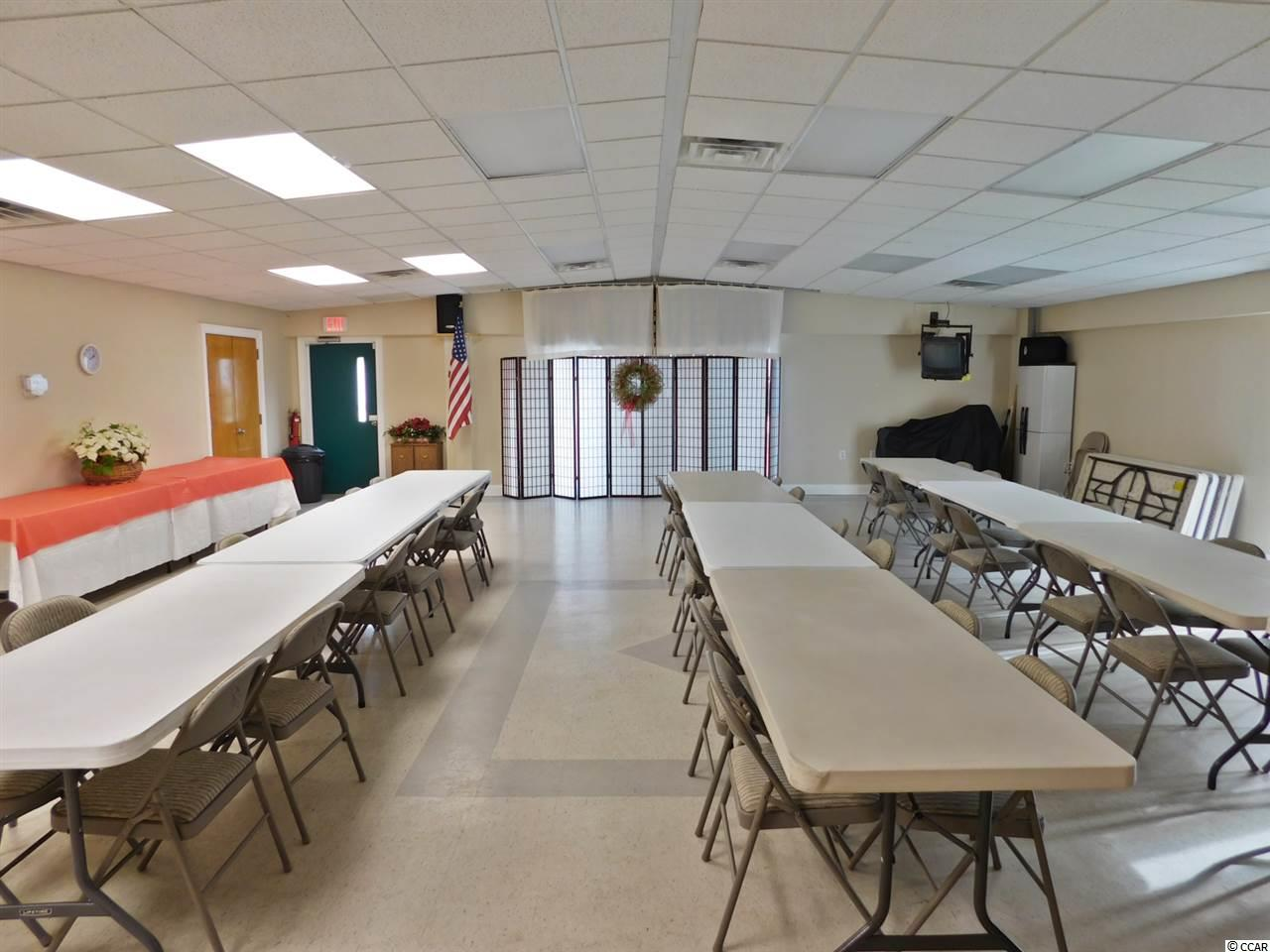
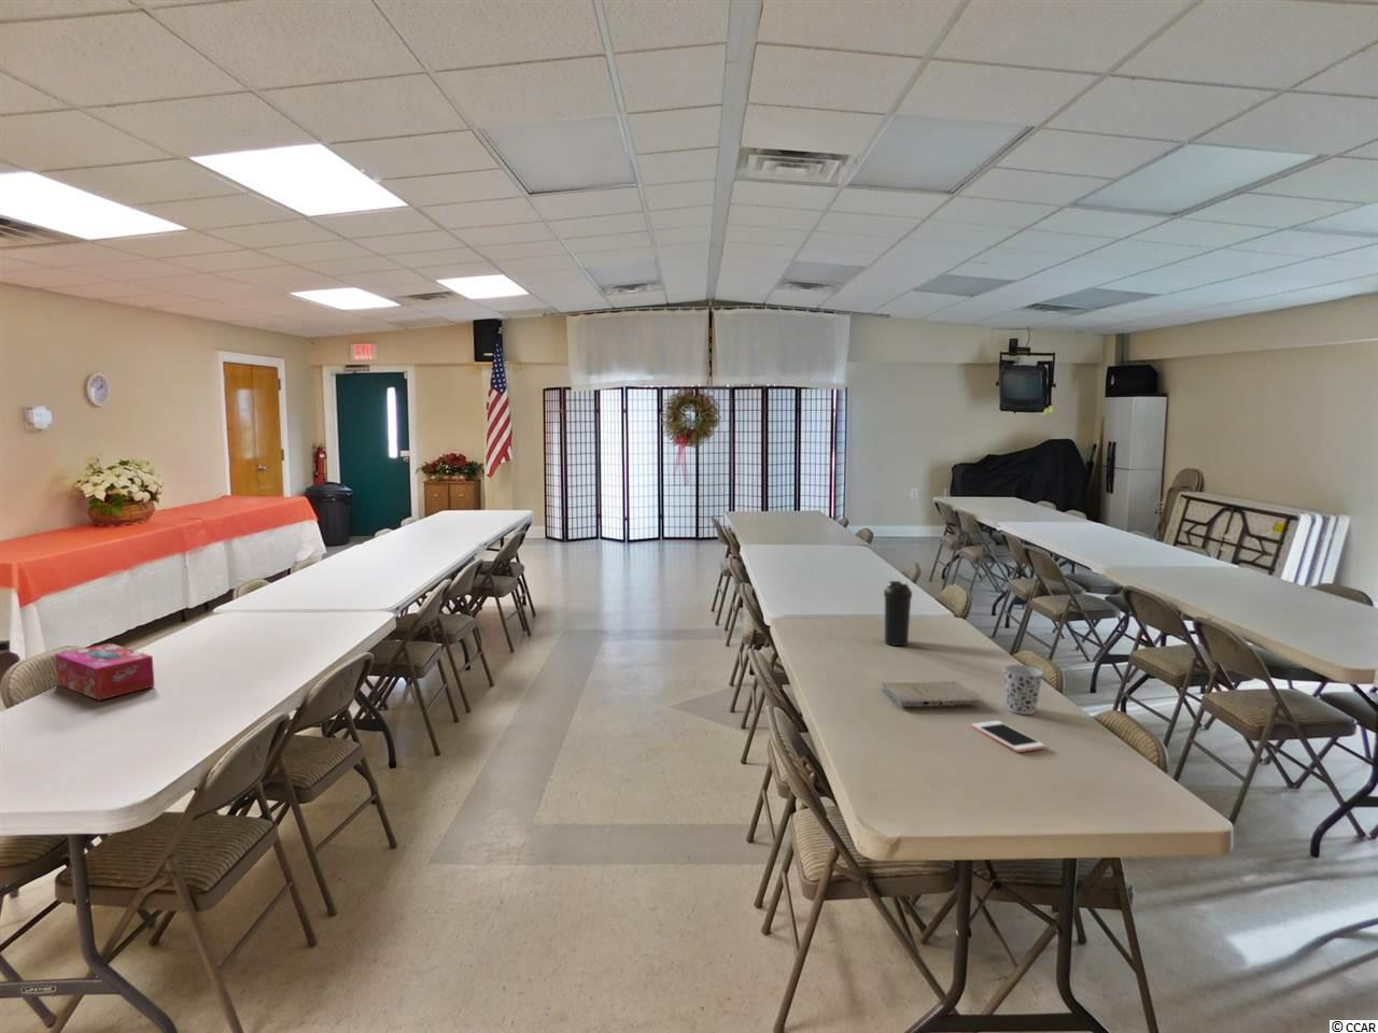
+ water bottle [883,581,913,647]
+ tissue box [54,642,156,702]
+ book [881,680,981,709]
+ cell phone [971,719,1046,753]
+ cup [1003,664,1044,715]
